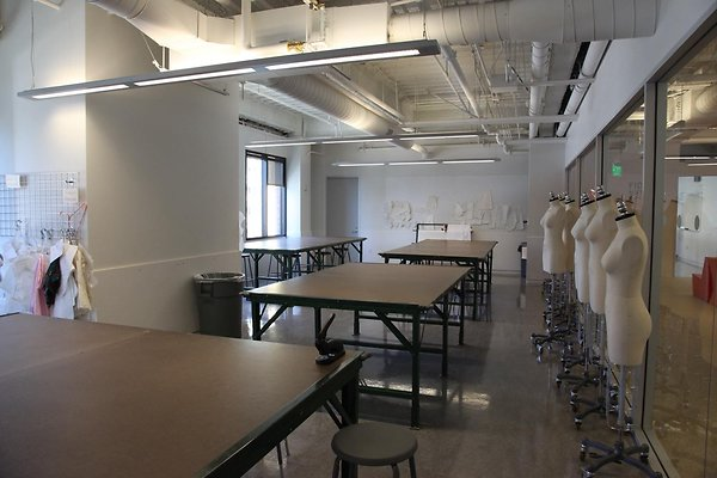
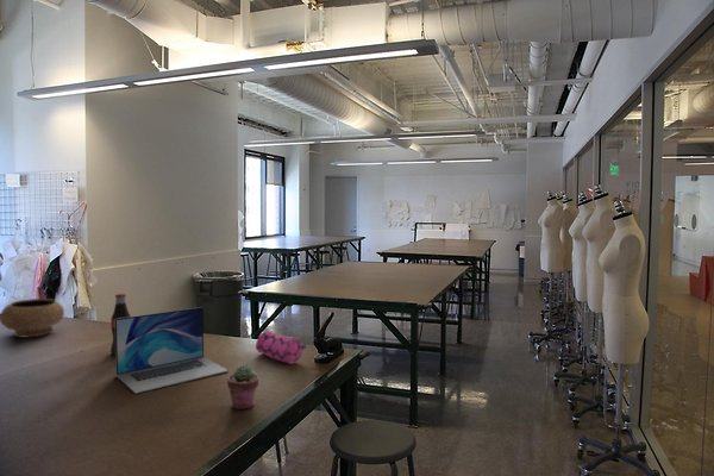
+ laptop [114,306,230,395]
+ bottle [109,293,132,356]
+ pencil case [255,330,307,365]
+ bowl [0,298,65,338]
+ potted succulent [226,364,259,411]
